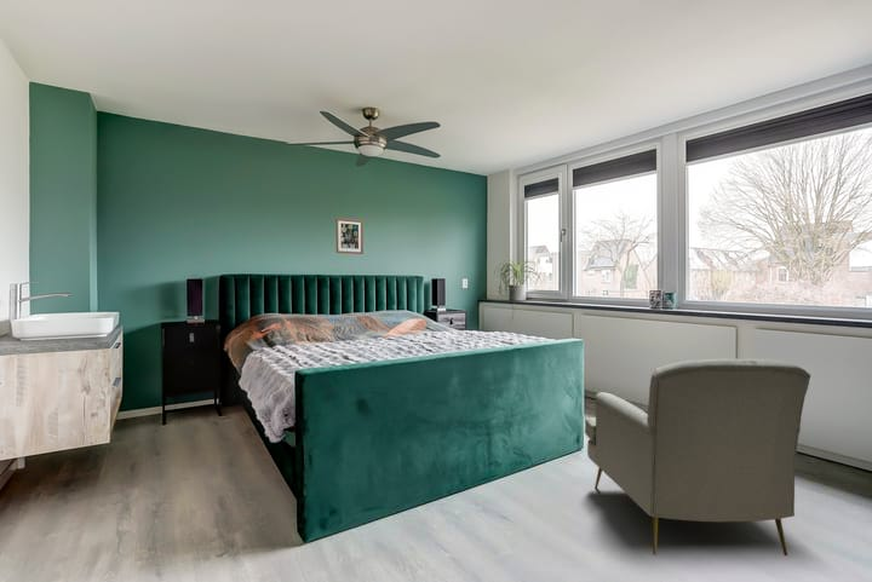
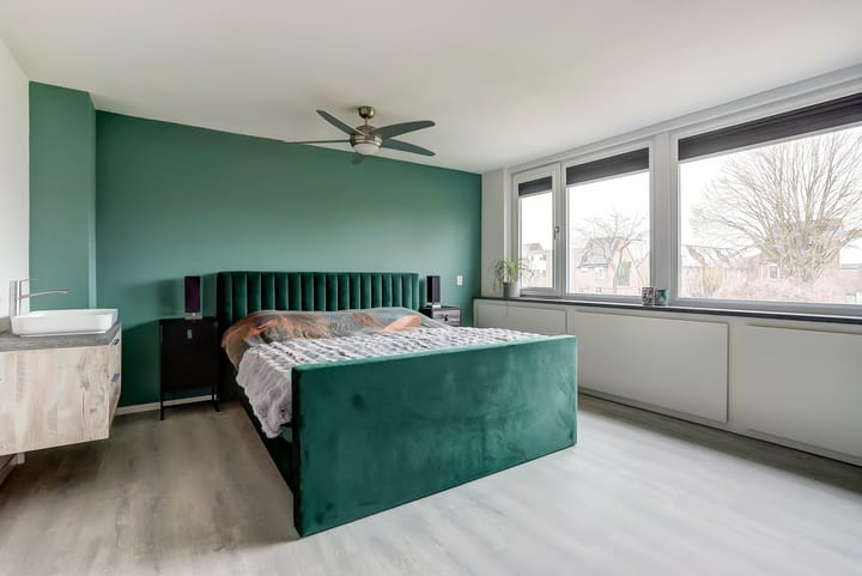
- armchair [584,358,811,557]
- wall art [335,217,365,255]
